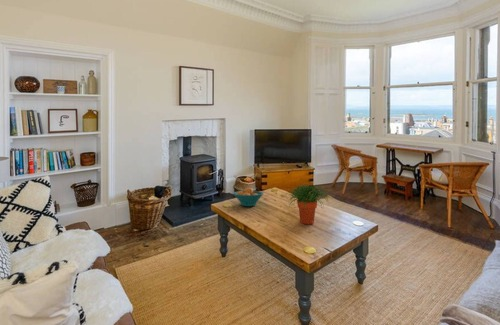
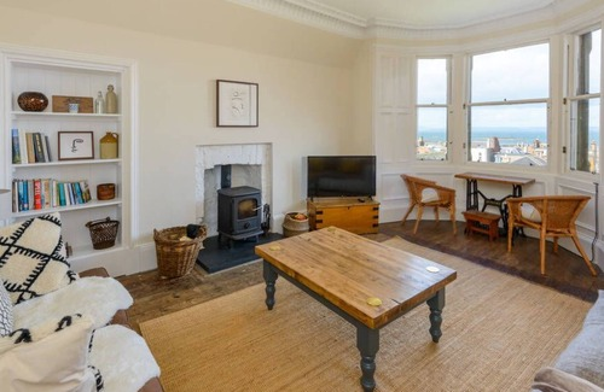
- potted plant [284,183,329,225]
- fruit bowl [232,186,265,207]
